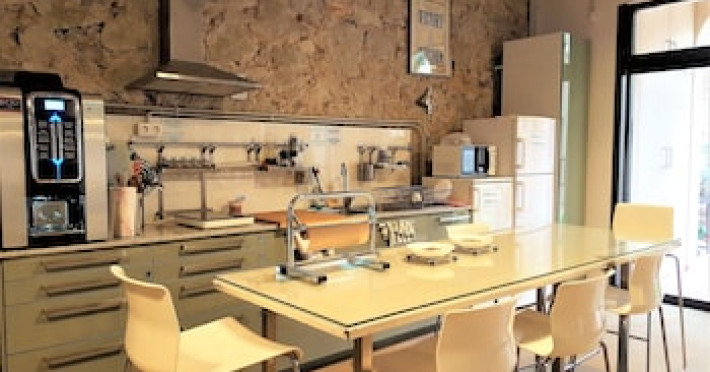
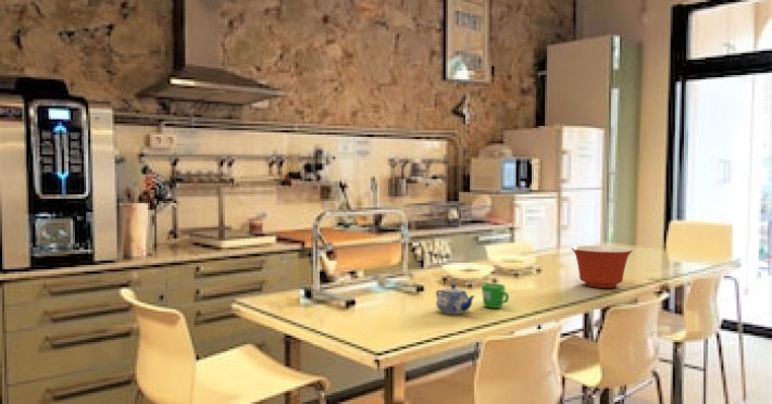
+ mug [481,282,510,310]
+ teapot [435,283,476,315]
+ mixing bowl [570,244,634,289]
